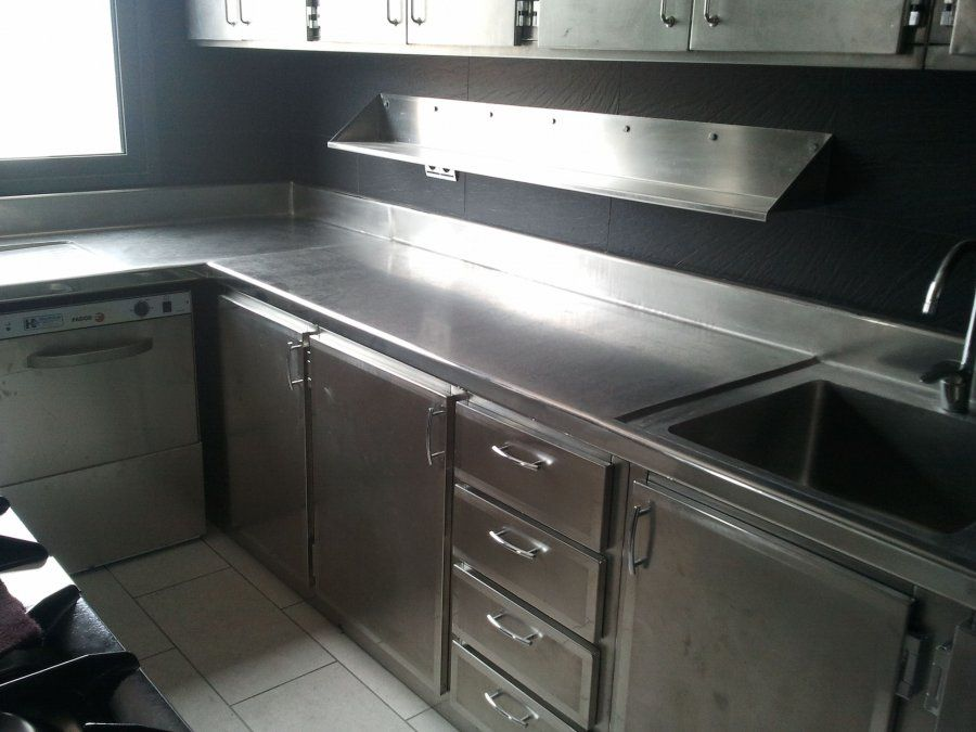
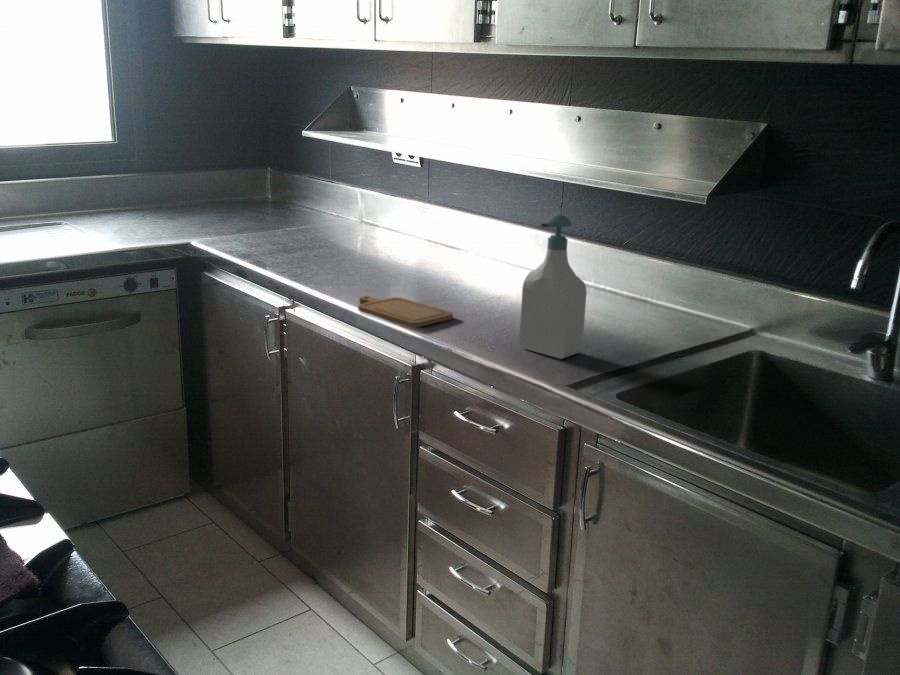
+ soap bottle [518,214,588,360]
+ chopping board [357,295,454,328]
